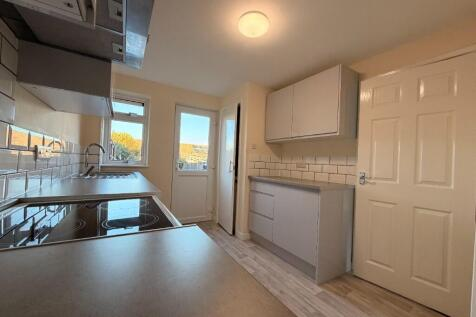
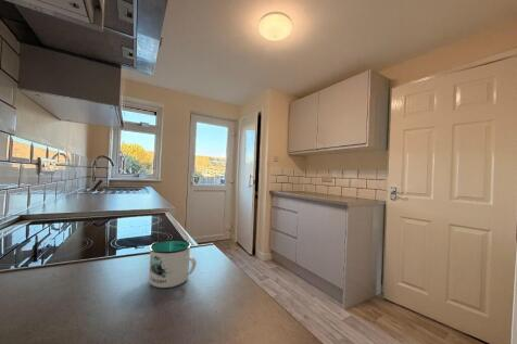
+ mug [148,239,198,289]
